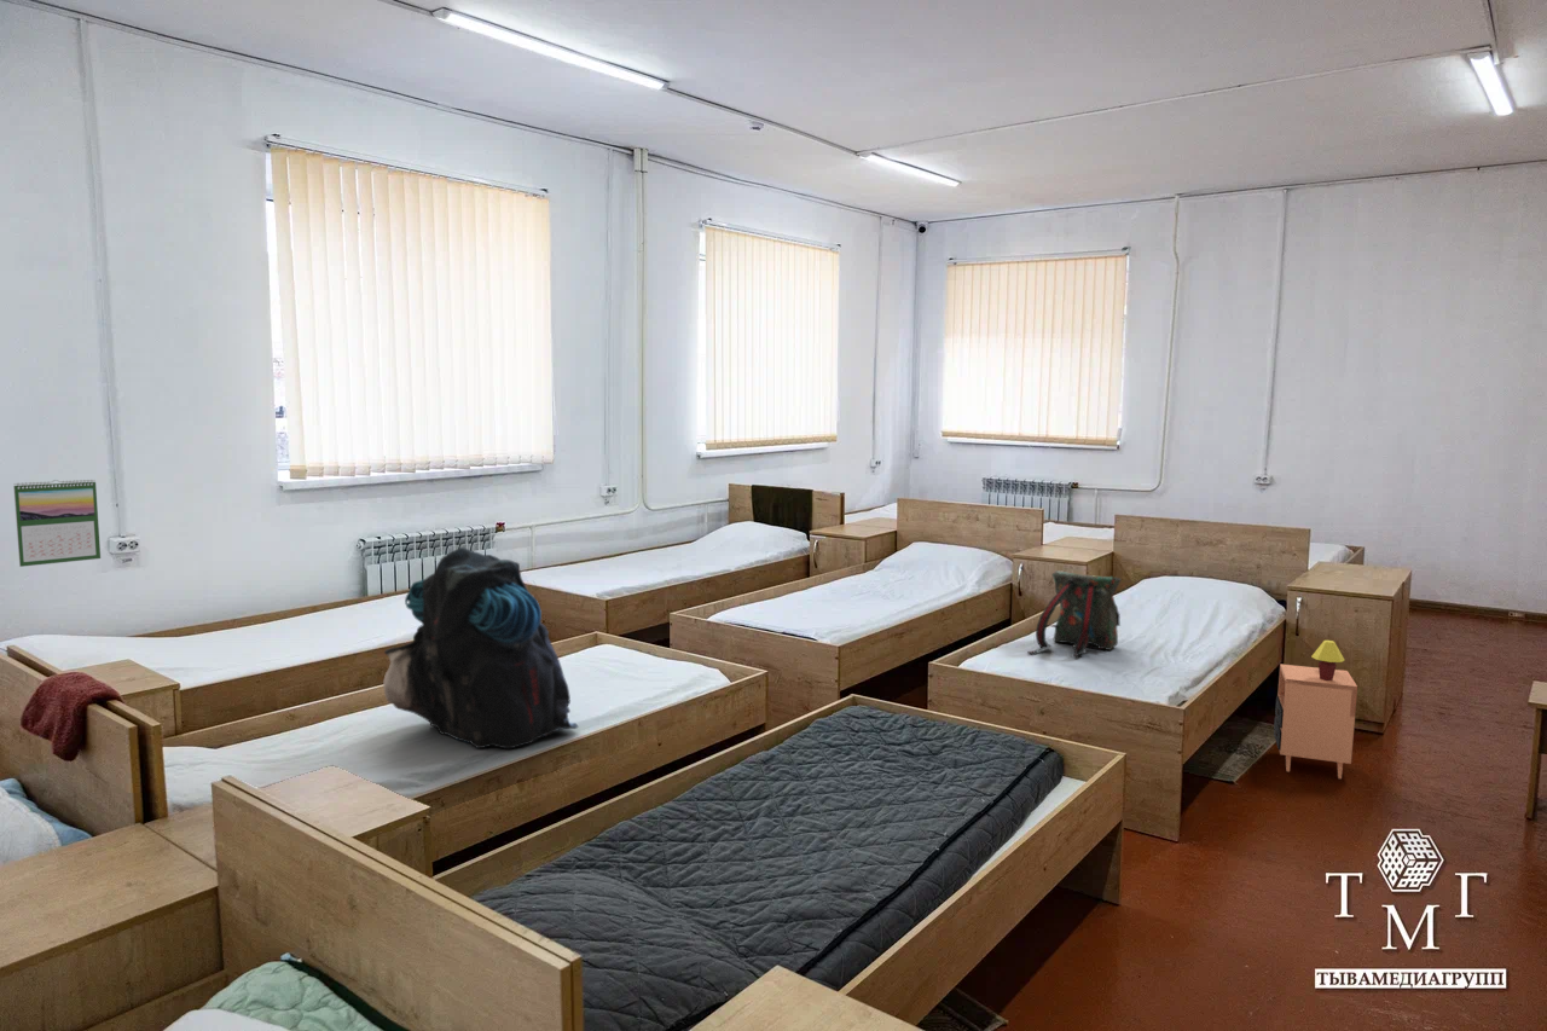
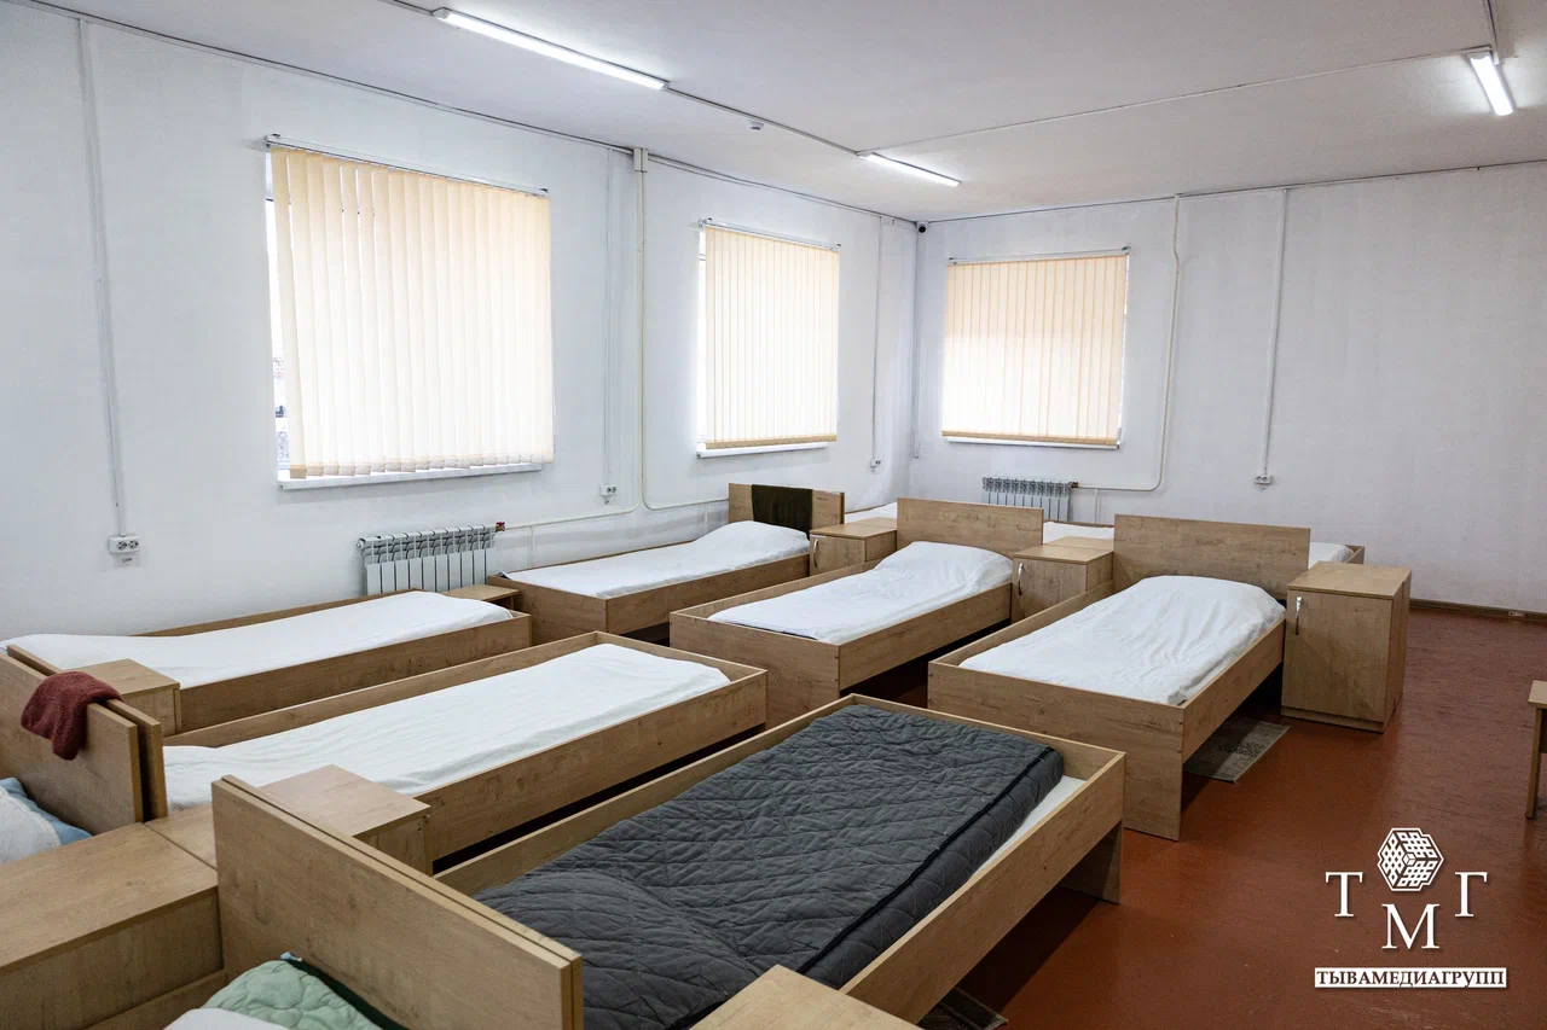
- backpack [382,546,579,749]
- backpack [1026,569,1123,658]
- nightstand [1273,639,1358,780]
- calendar [12,479,102,568]
